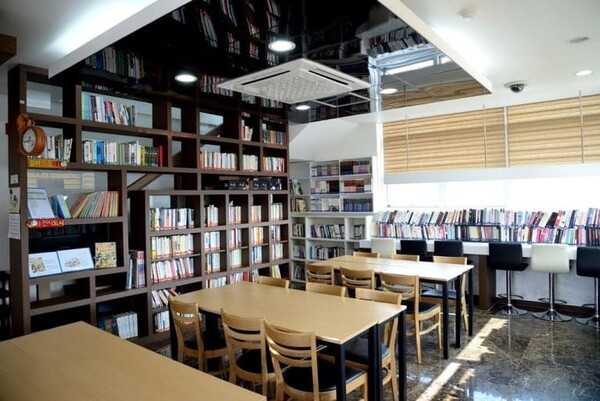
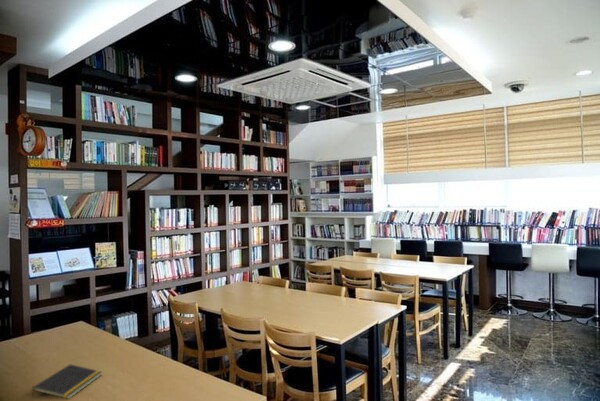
+ notepad [31,363,103,400]
